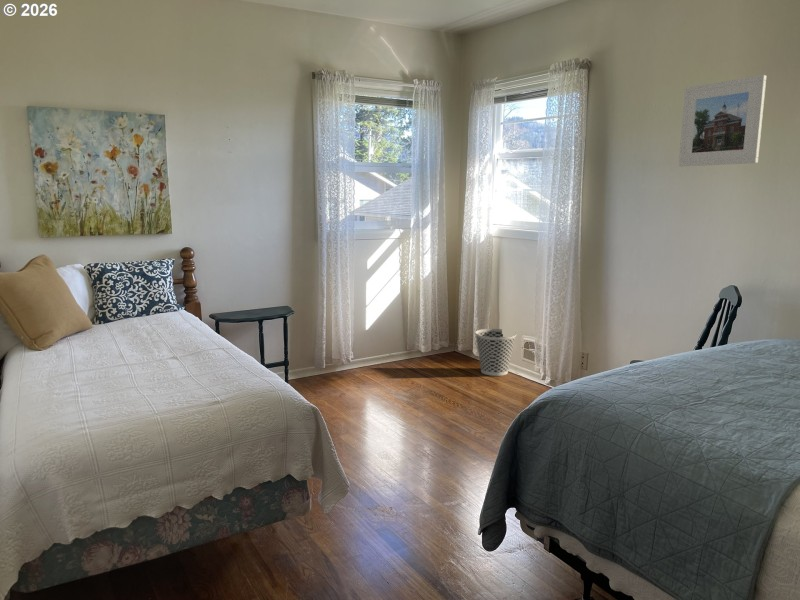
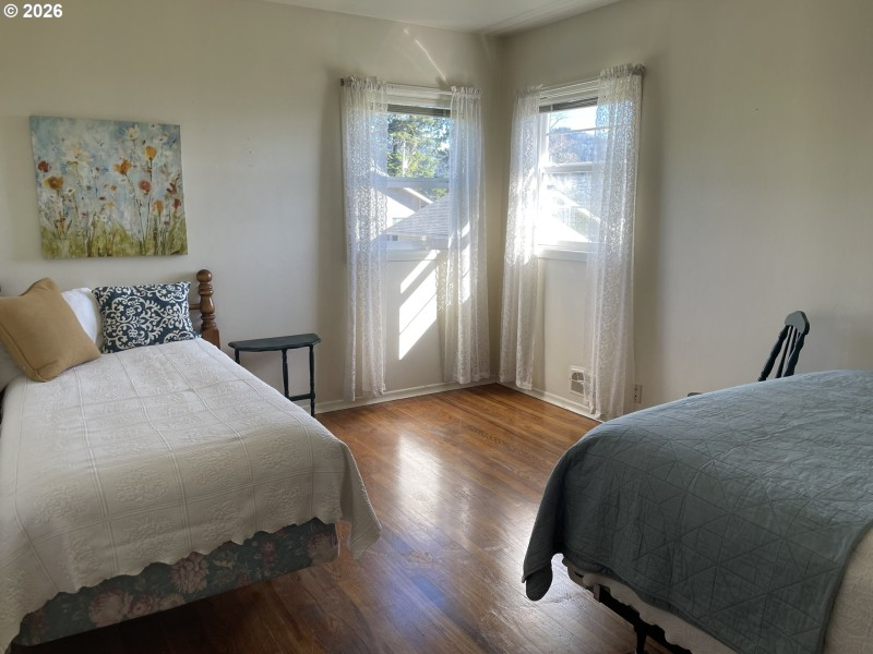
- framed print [678,74,767,168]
- wastebasket [474,328,517,377]
